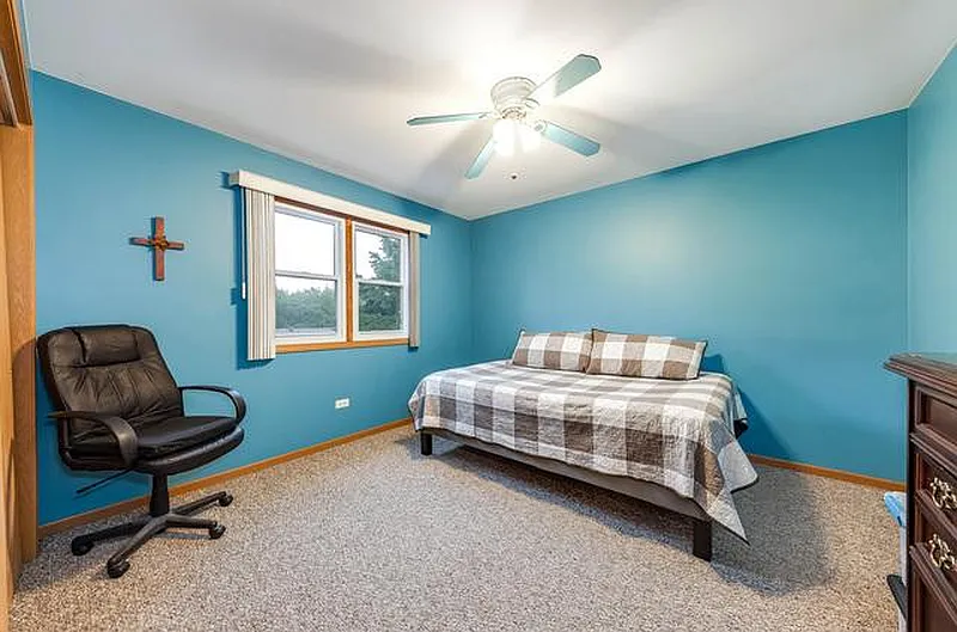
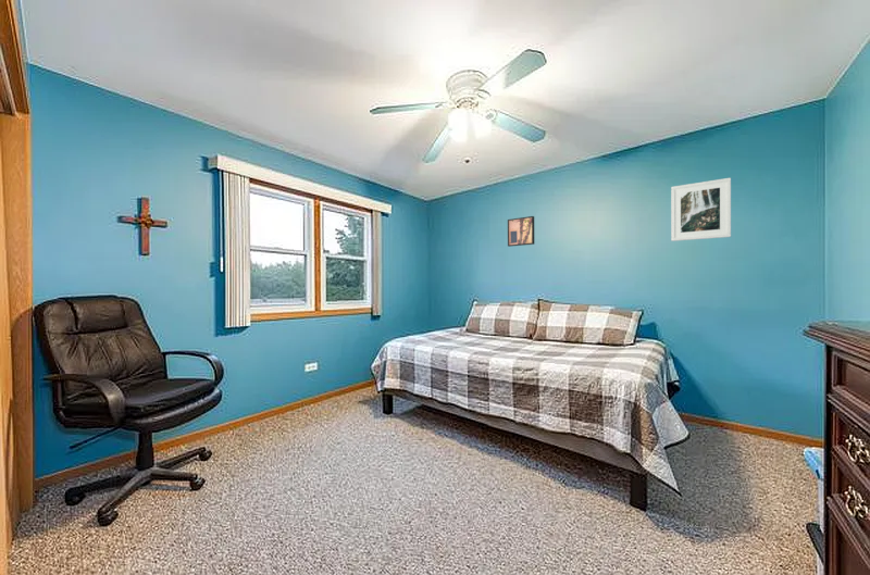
+ wall art [507,215,535,248]
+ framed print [670,177,732,242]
